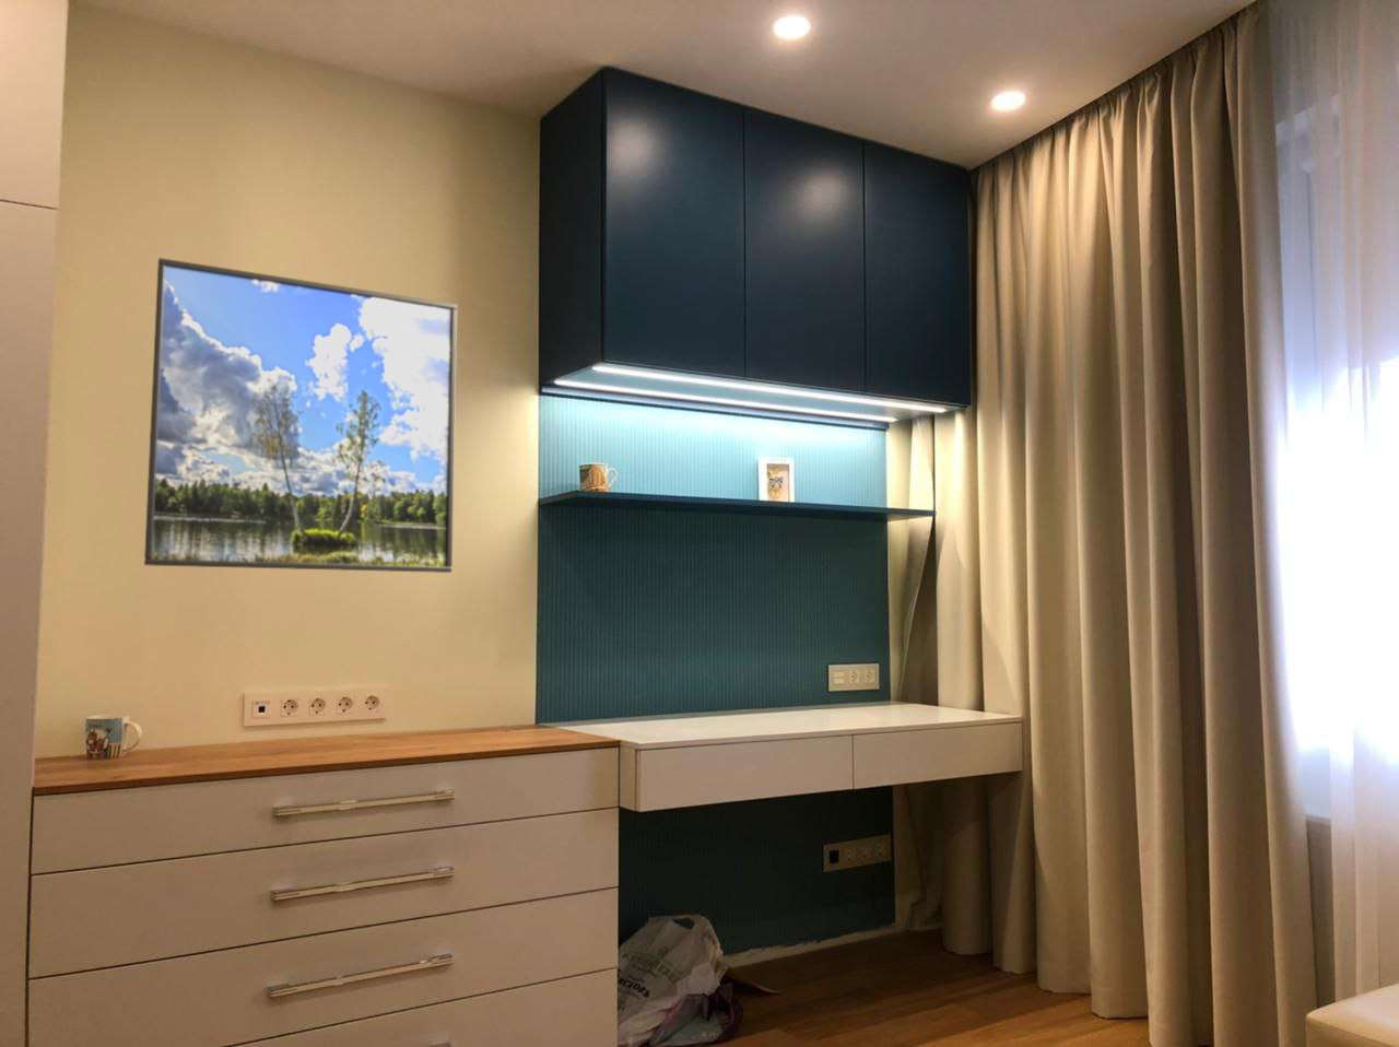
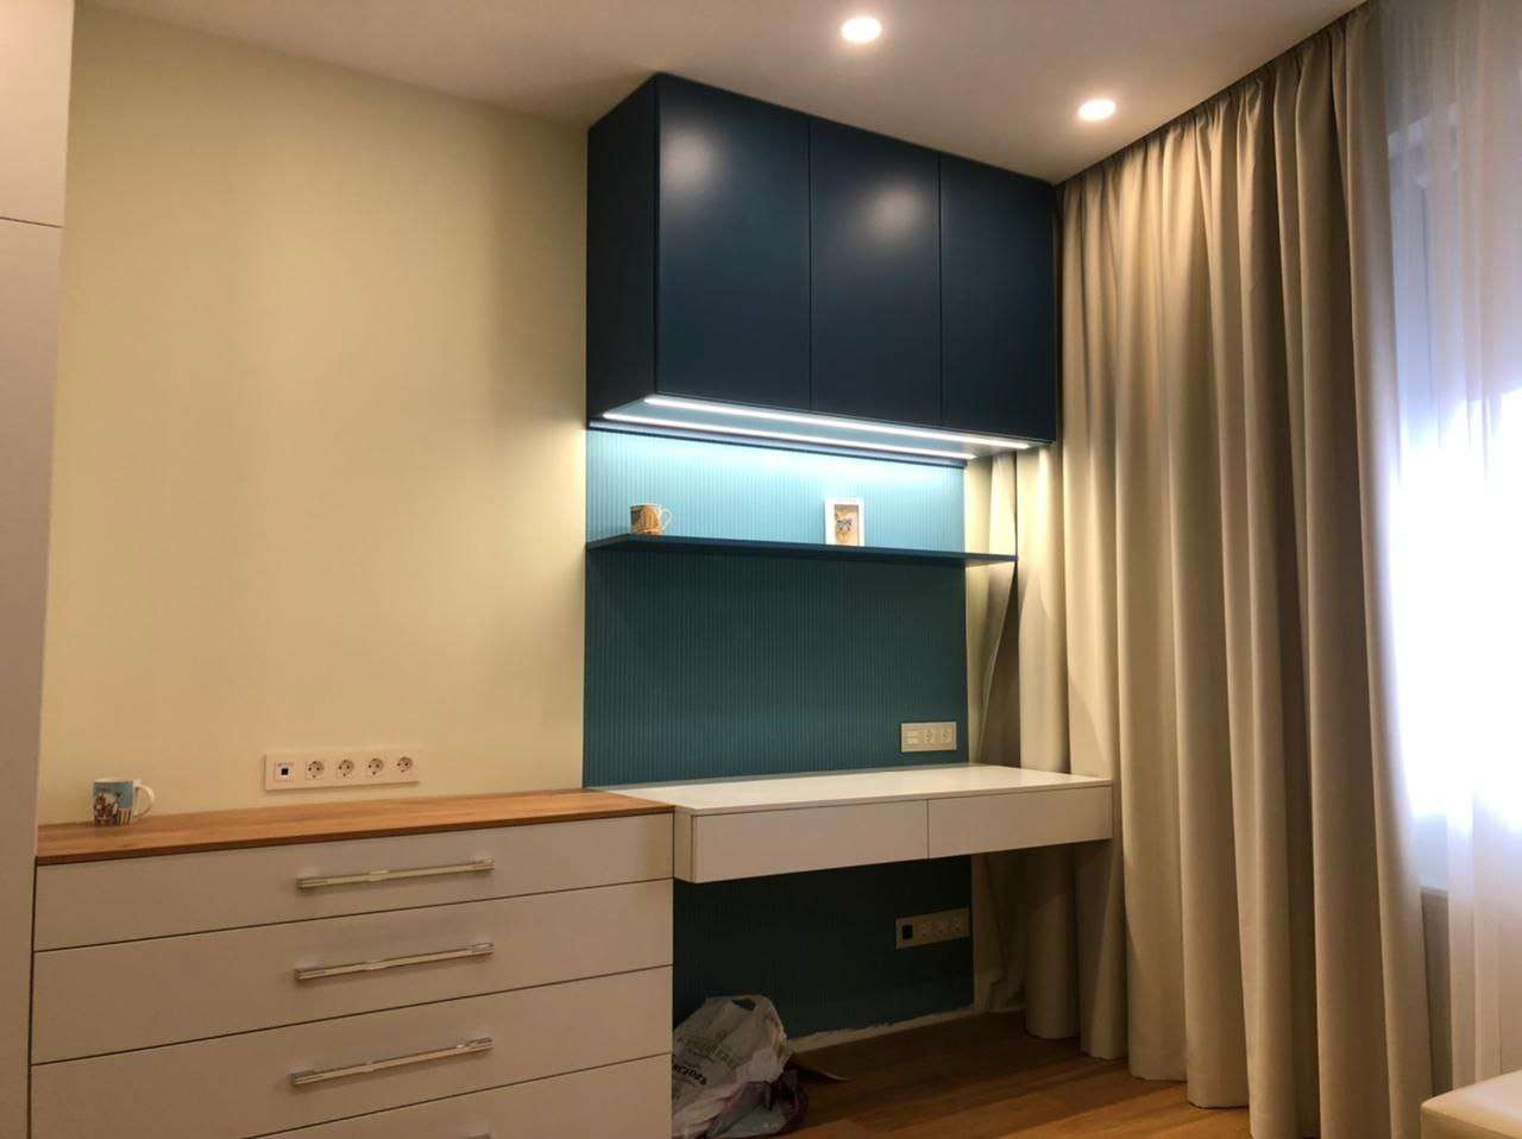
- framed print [143,257,458,574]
